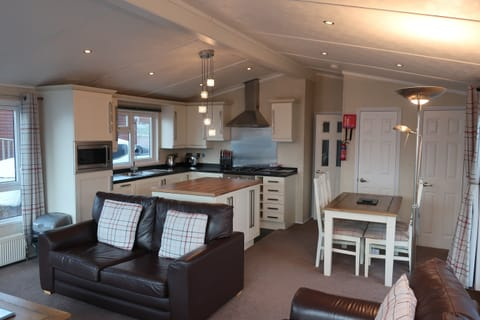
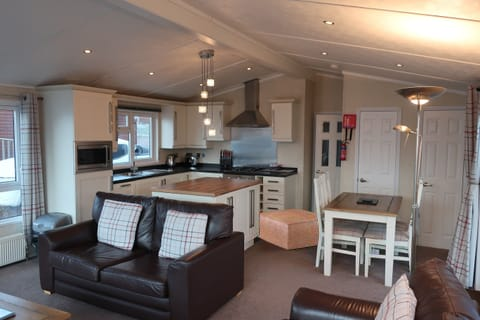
+ ottoman [257,208,320,251]
